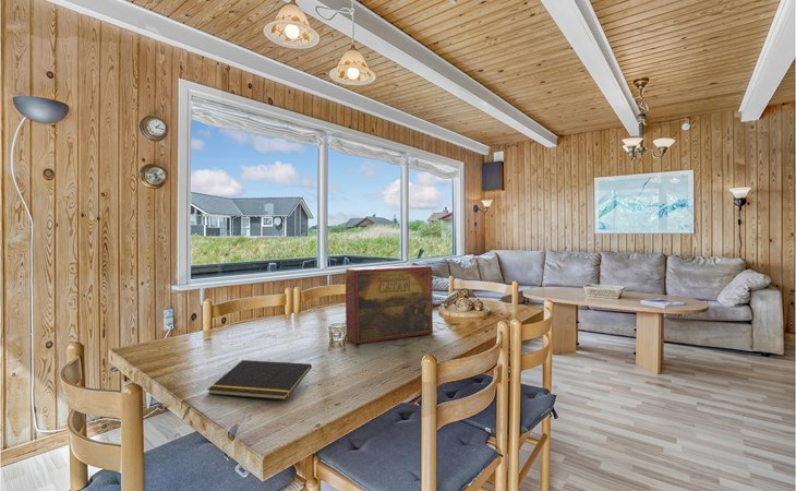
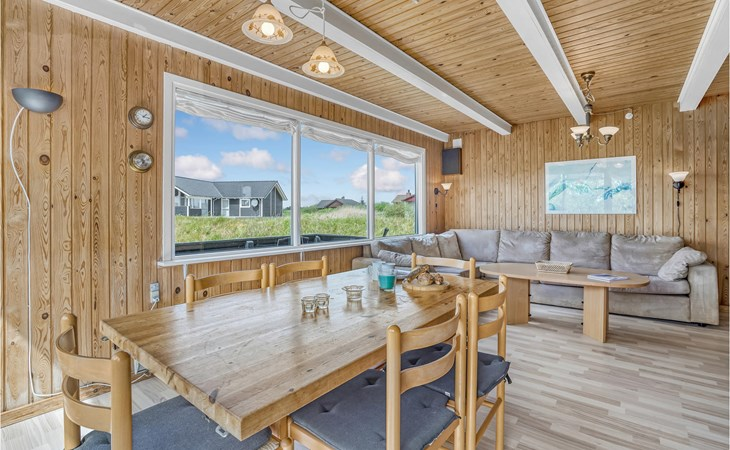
- notepad [207,359,313,402]
- board game [345,264,434,345]
